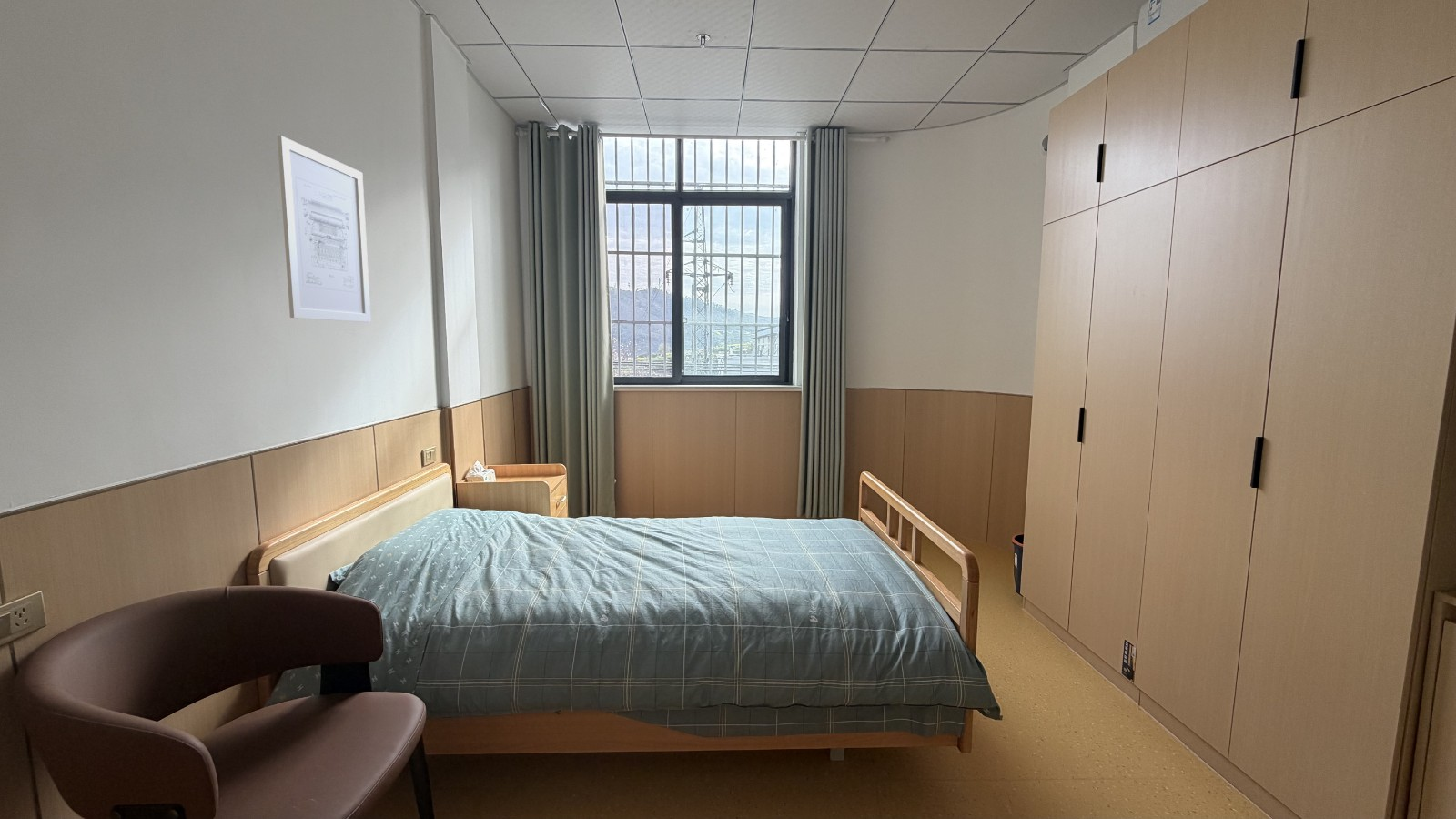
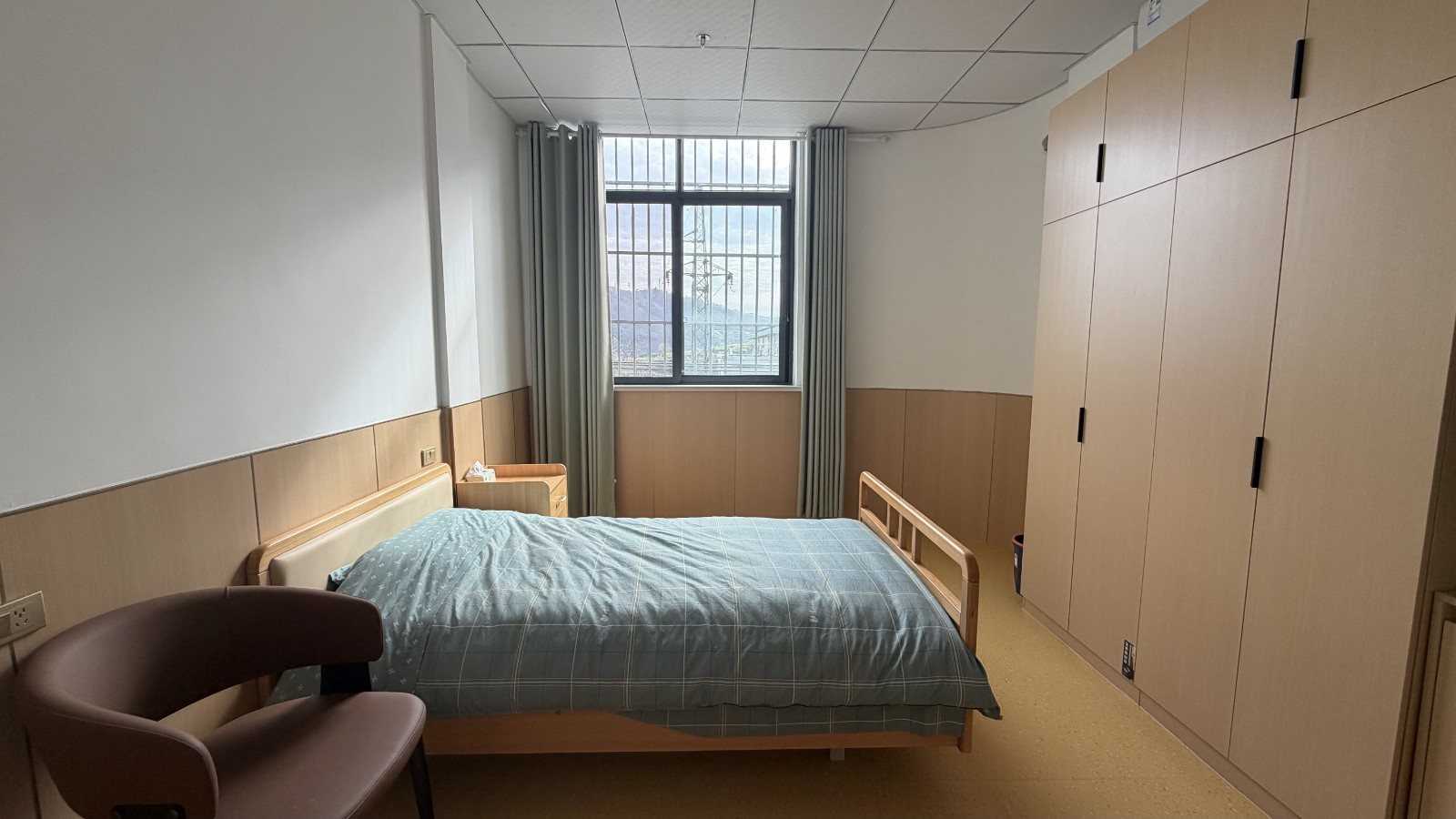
- wall art [277,135,371,323]
